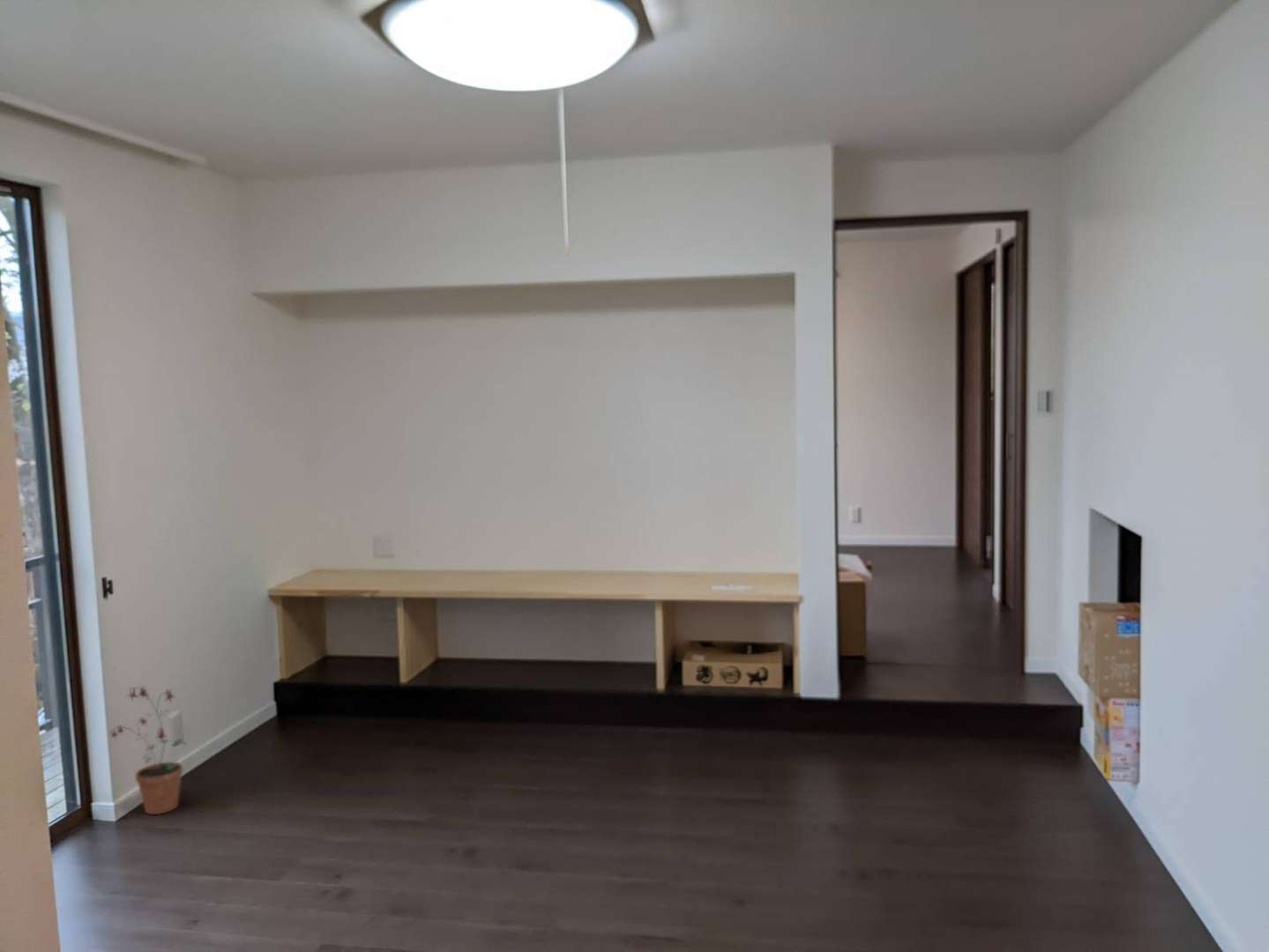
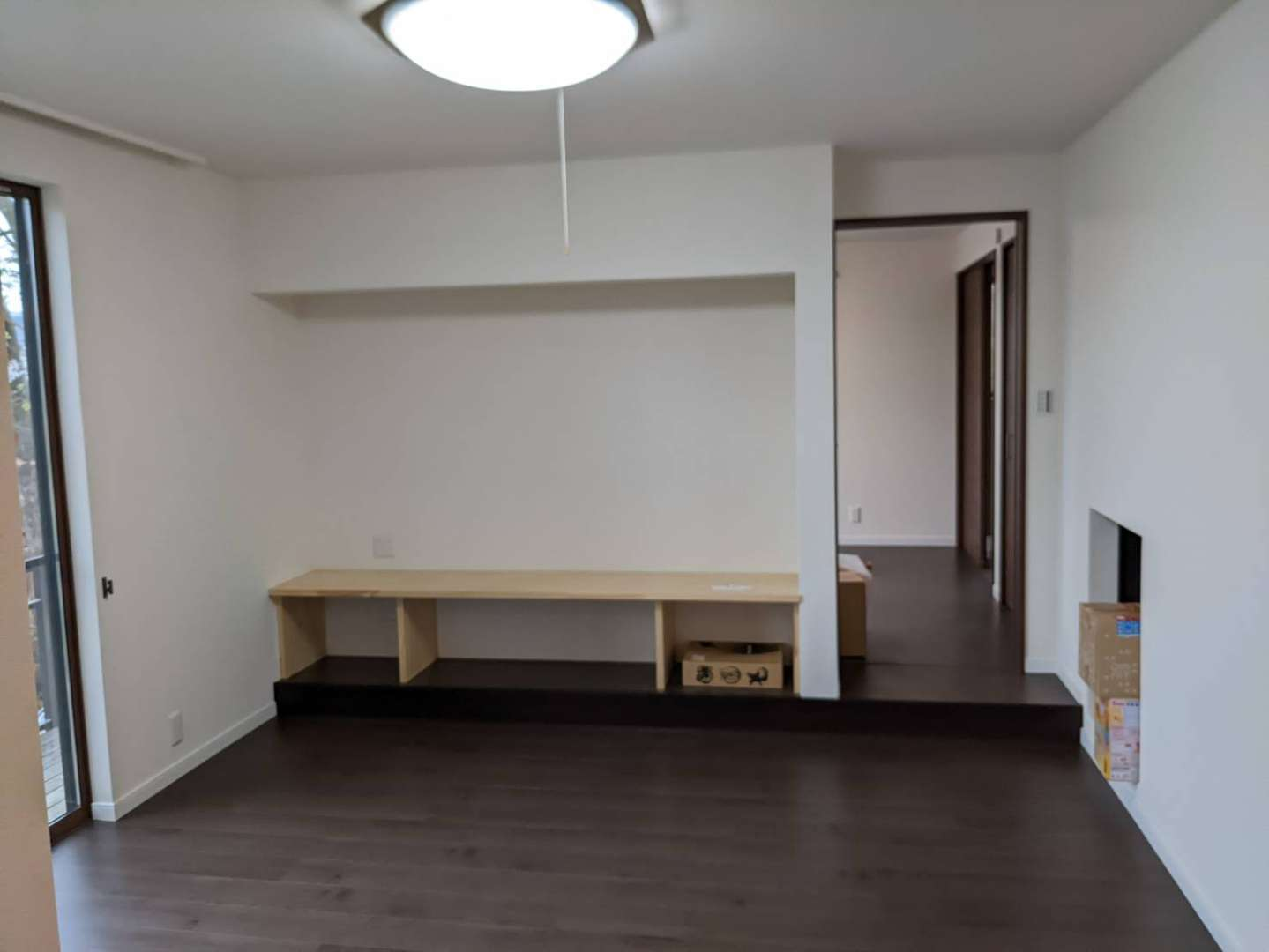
- potted plant [110,685,187,815]
